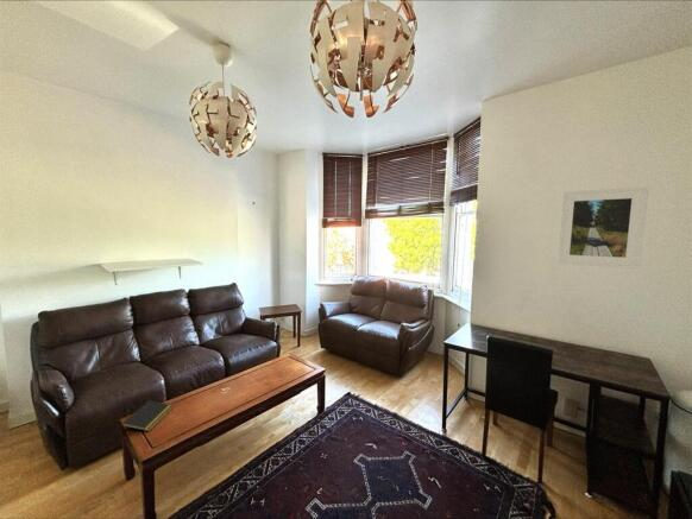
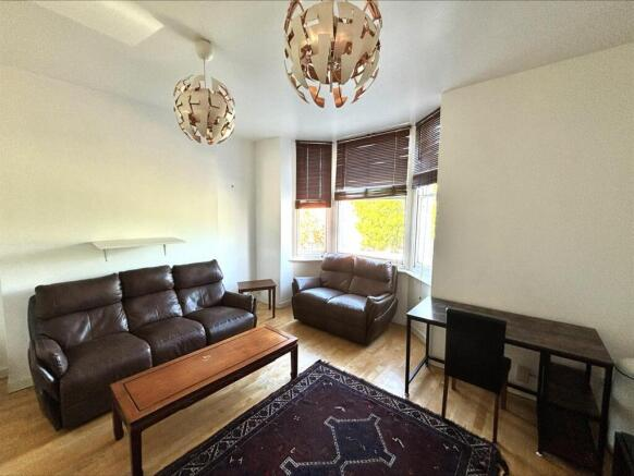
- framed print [555,185,650,270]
- notepad [120,399,175,432]
